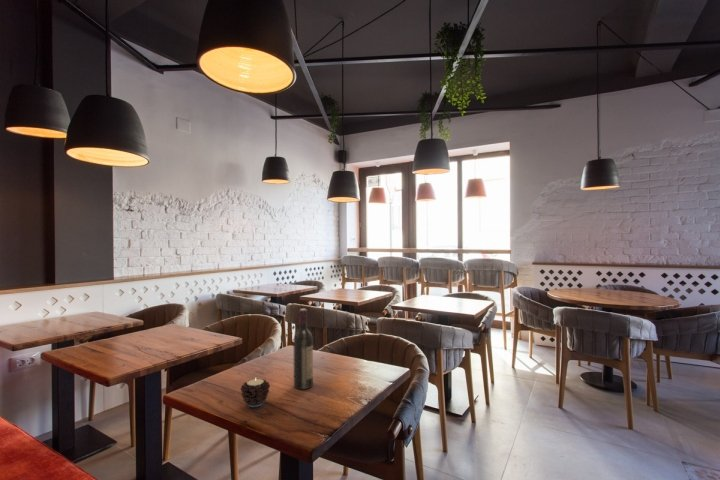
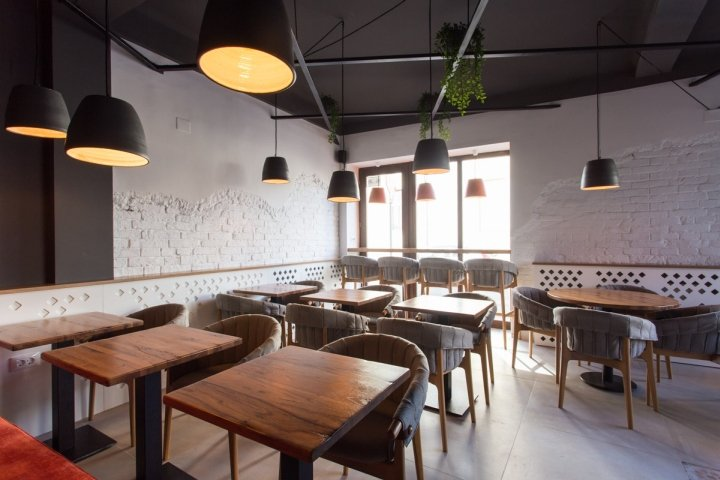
- wine bottle [293,308,314,390]
- candle [239,377,271,408]
